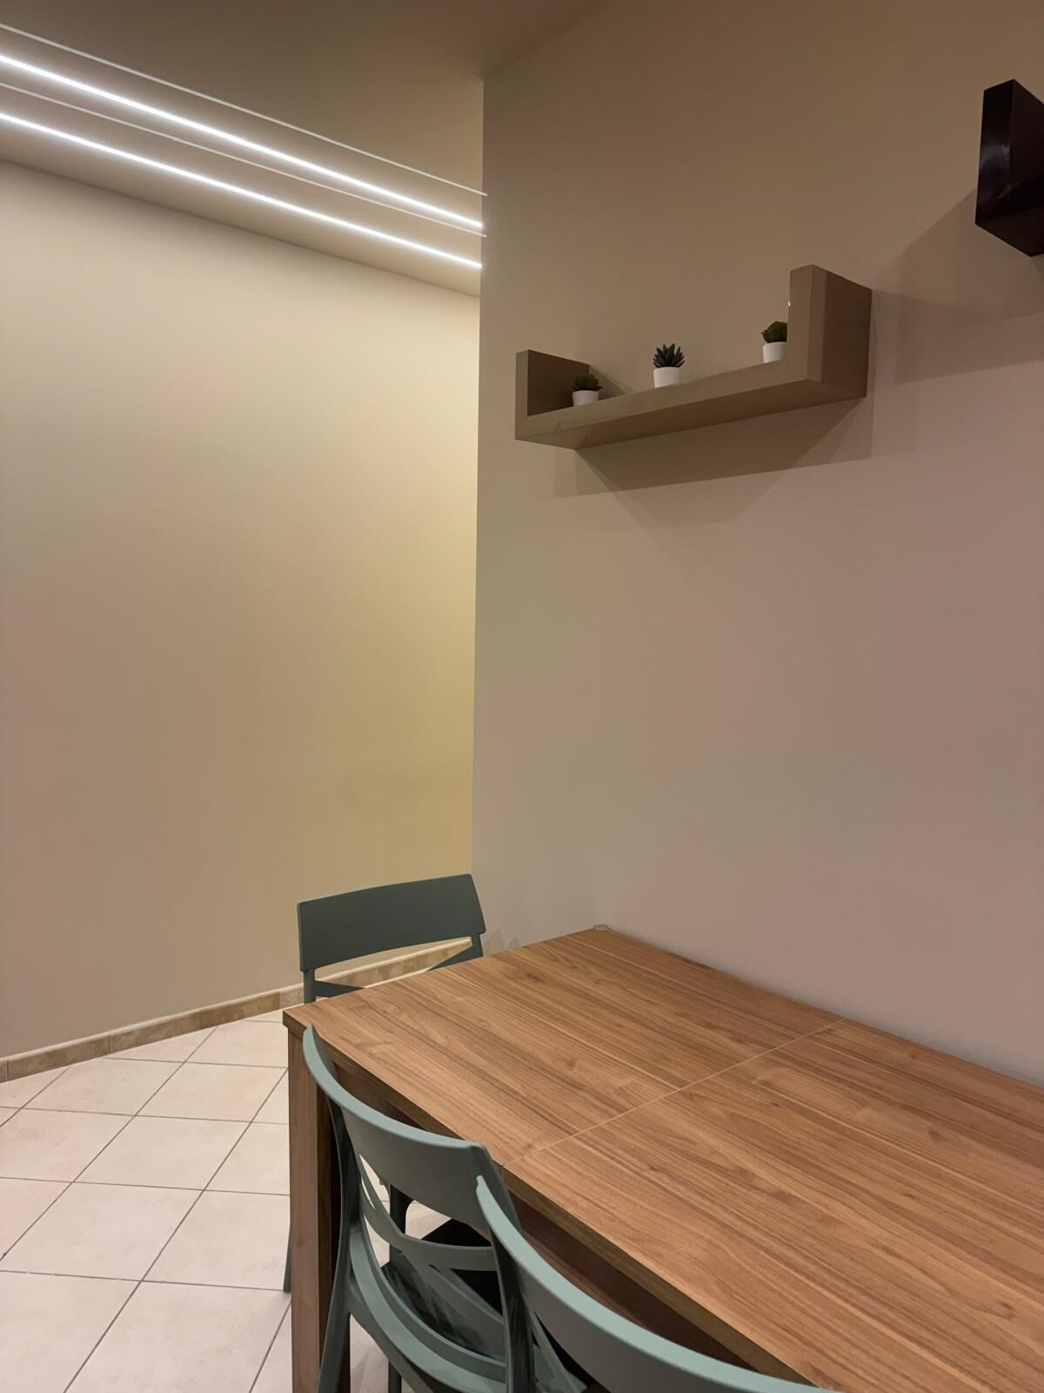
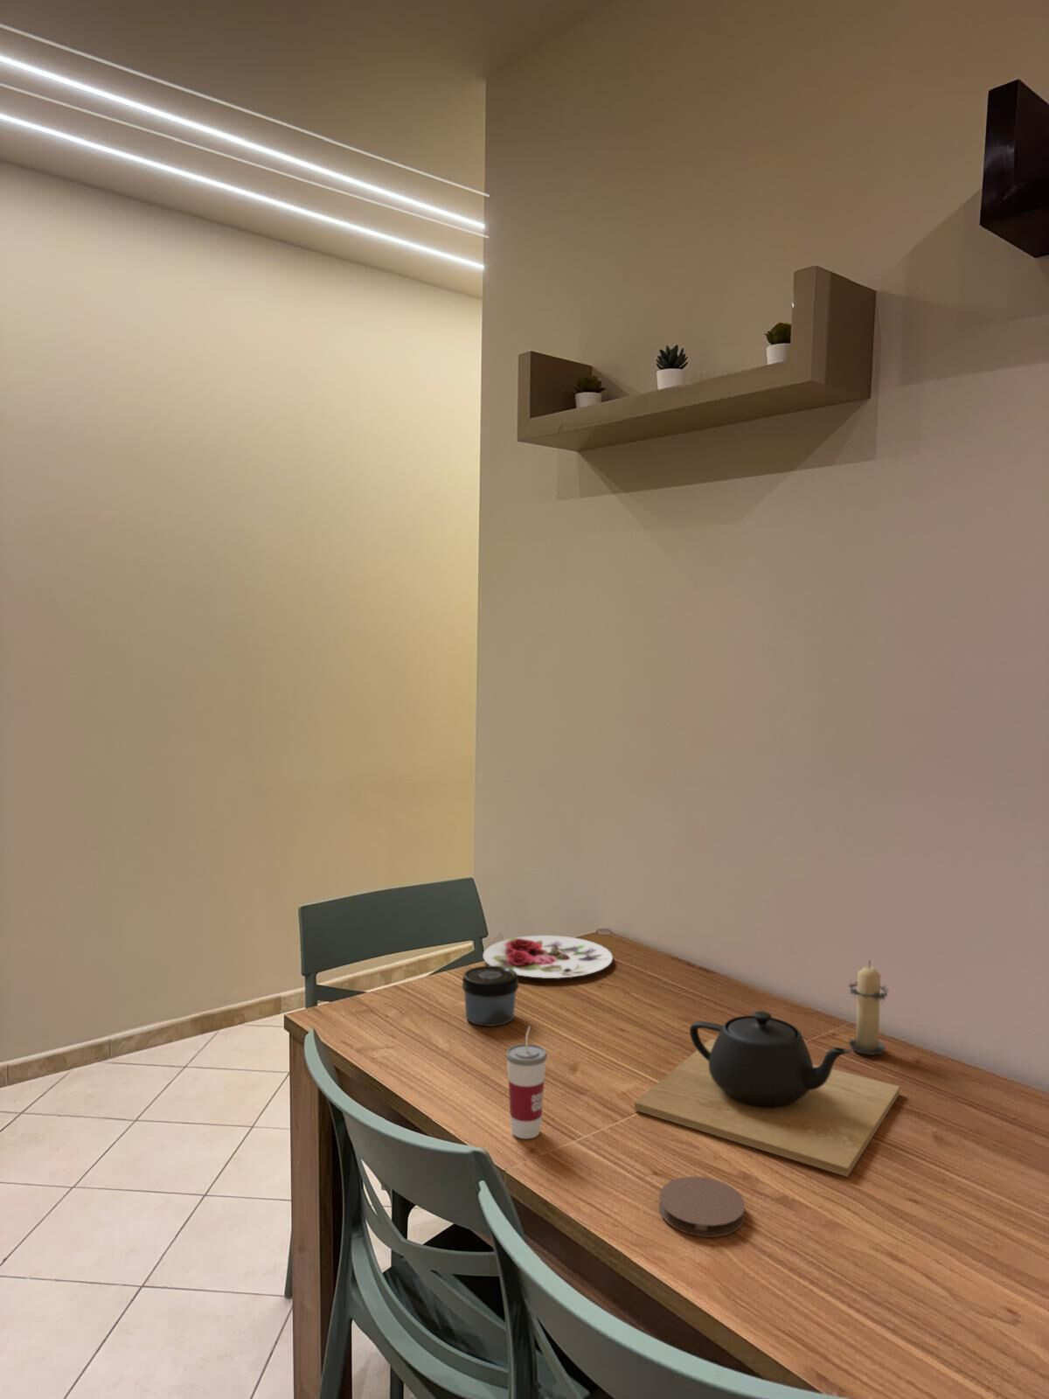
+ plate [483,935,614,979]
+ coaster [658,1175,746,1238]
+ teapot [632,1010,900,1178]
+ candle [847,959,890,1055]
+ cup [506,1024,548,1139]
+ jar [461,965,519,1028]
